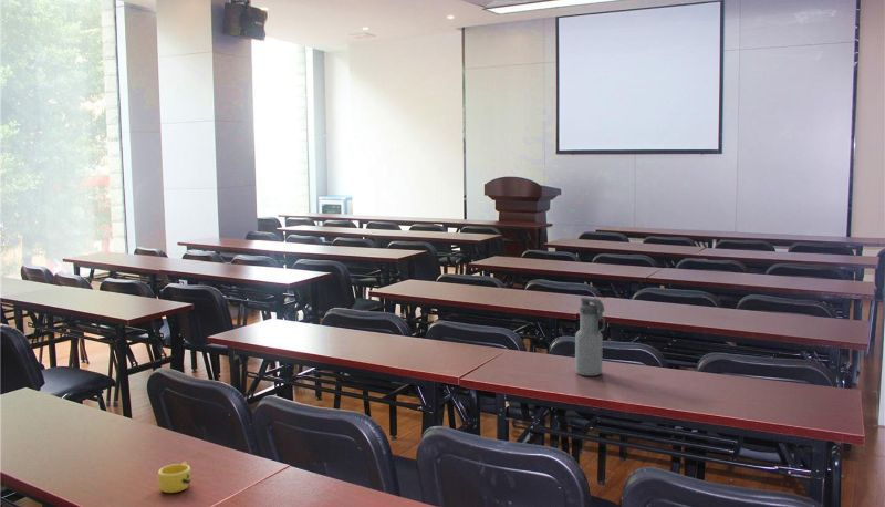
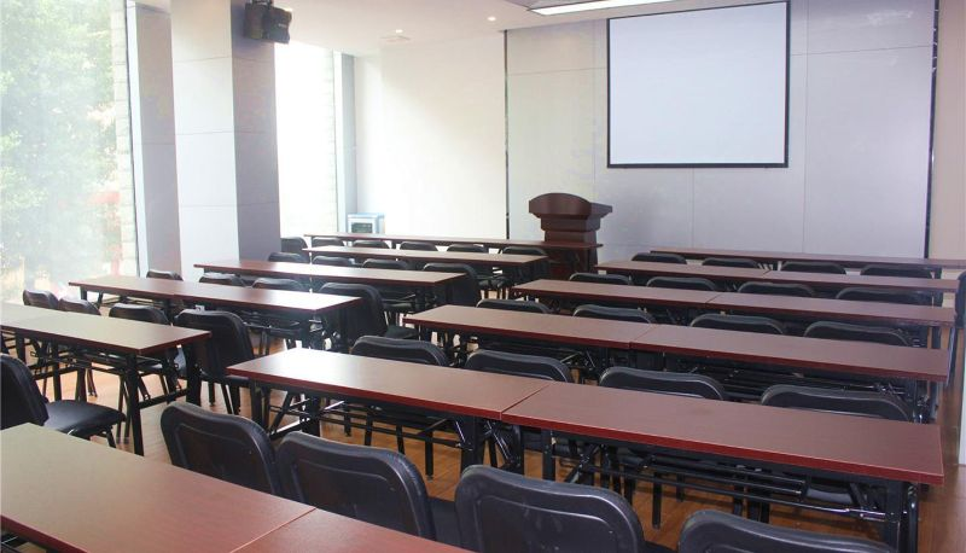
- cup [157,461,192,494]
- water bottle [574,296,606,377]
